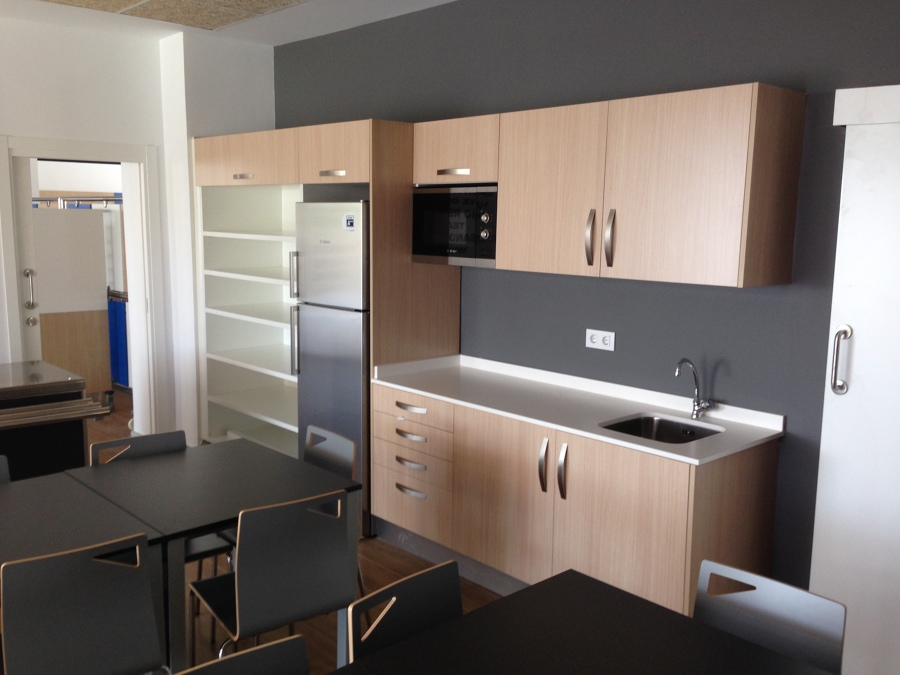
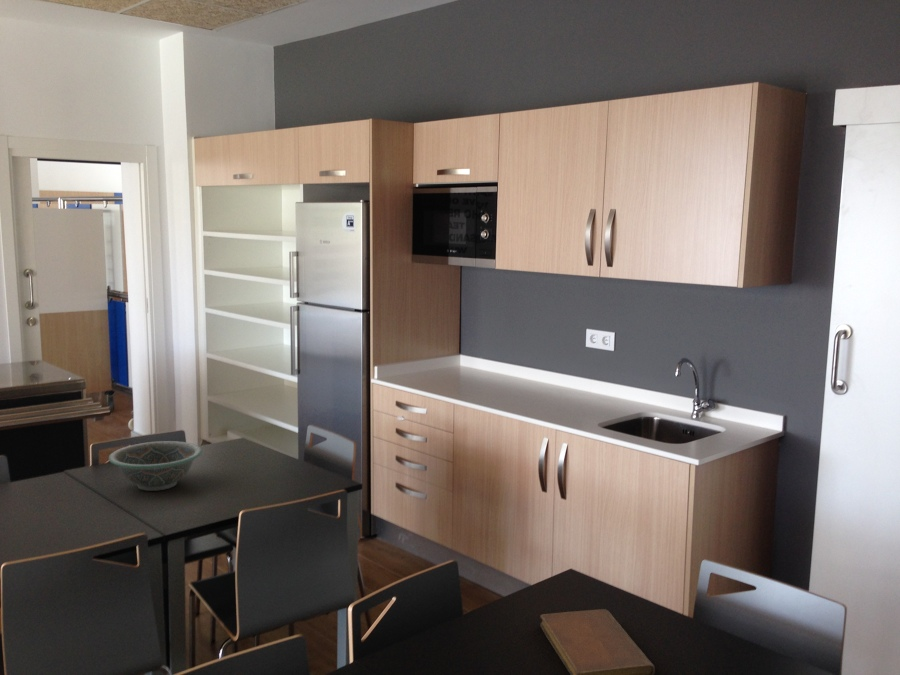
+ decorative bowl [108,440,203,492]
+ notebook [539,608,656,675]
